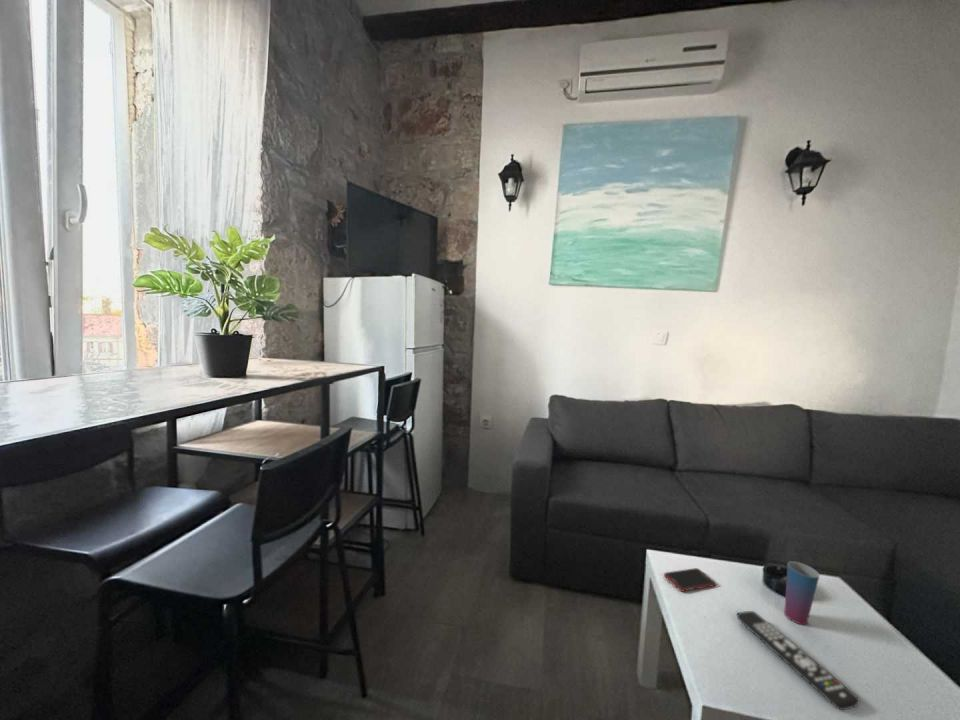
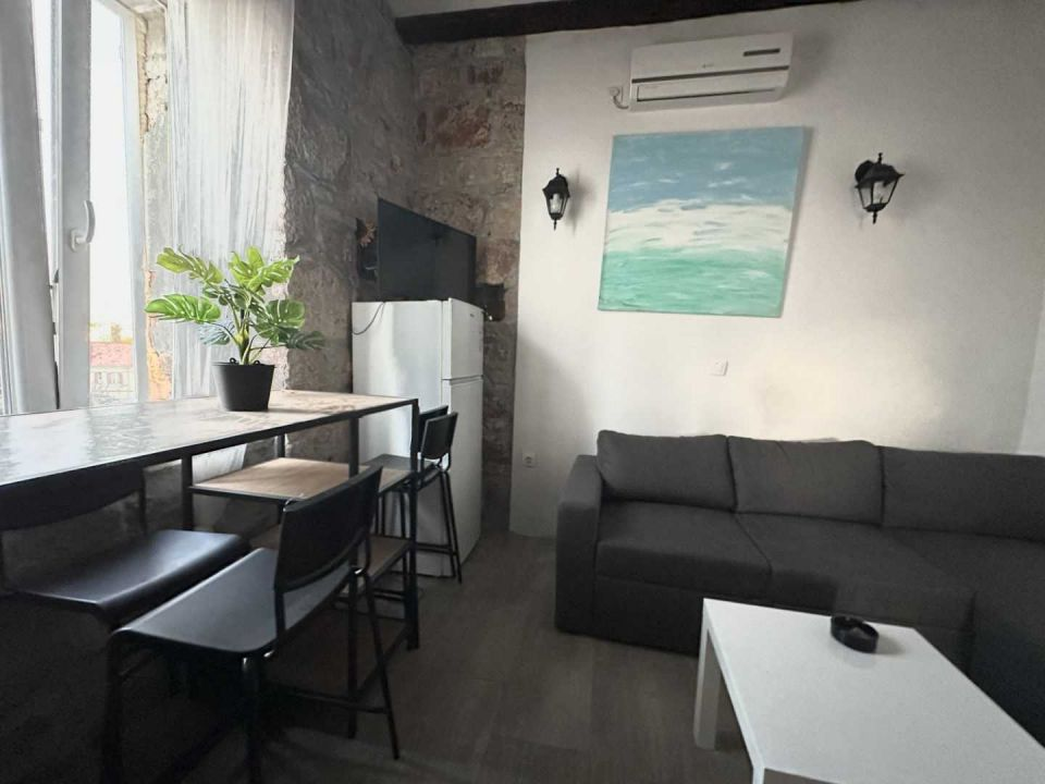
- remote control [736,610,861,711]
- cell phone [663,567,717,592]
- cup [783,560,820,626]
